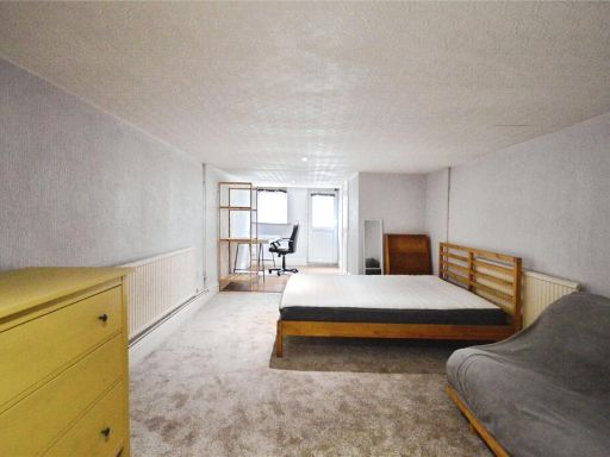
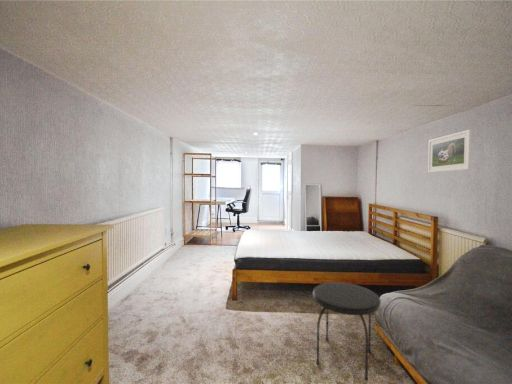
+ side table [312,281,382,381]
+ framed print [427,129,473,174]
